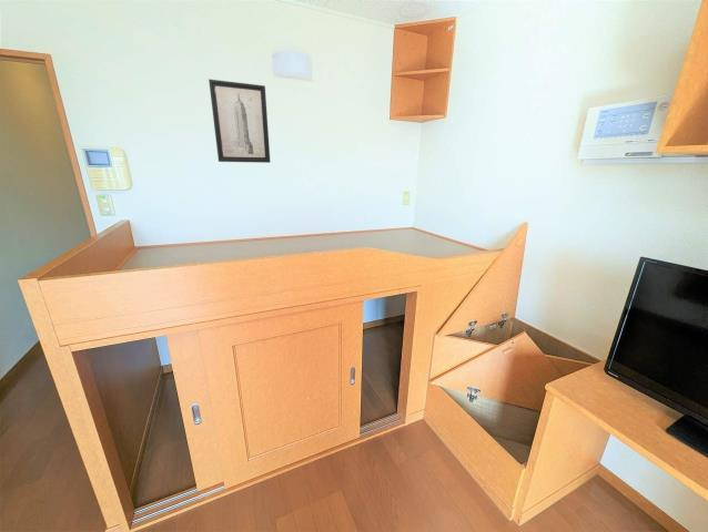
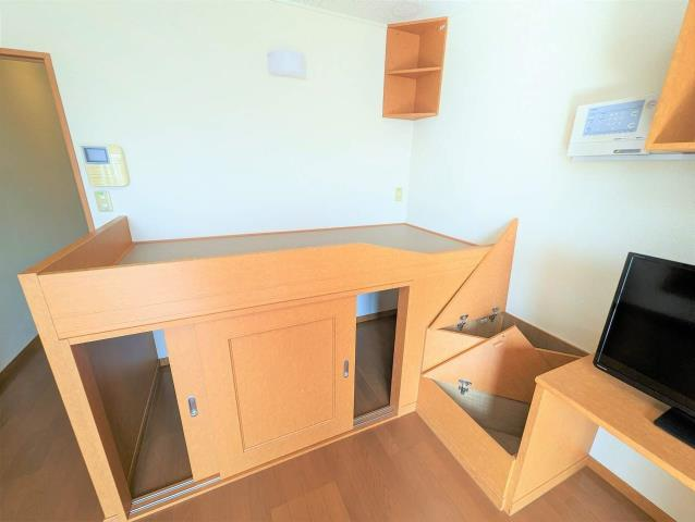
- wall art [208,78,272,164]
